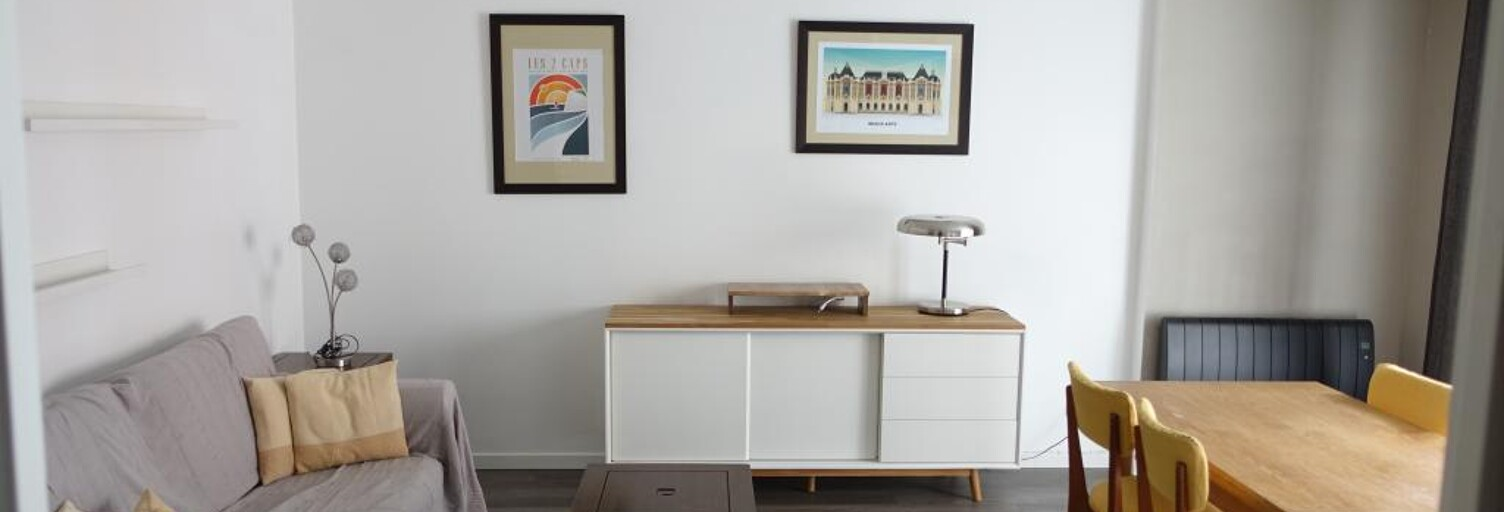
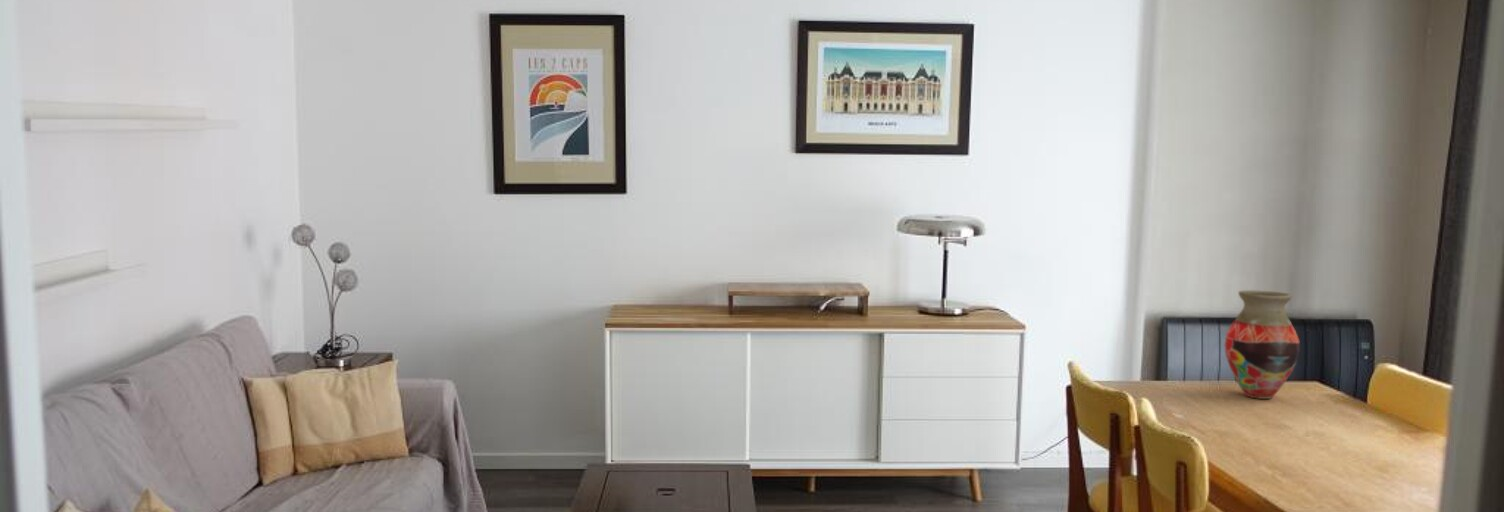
+ vase [1224,289,1301,400]
